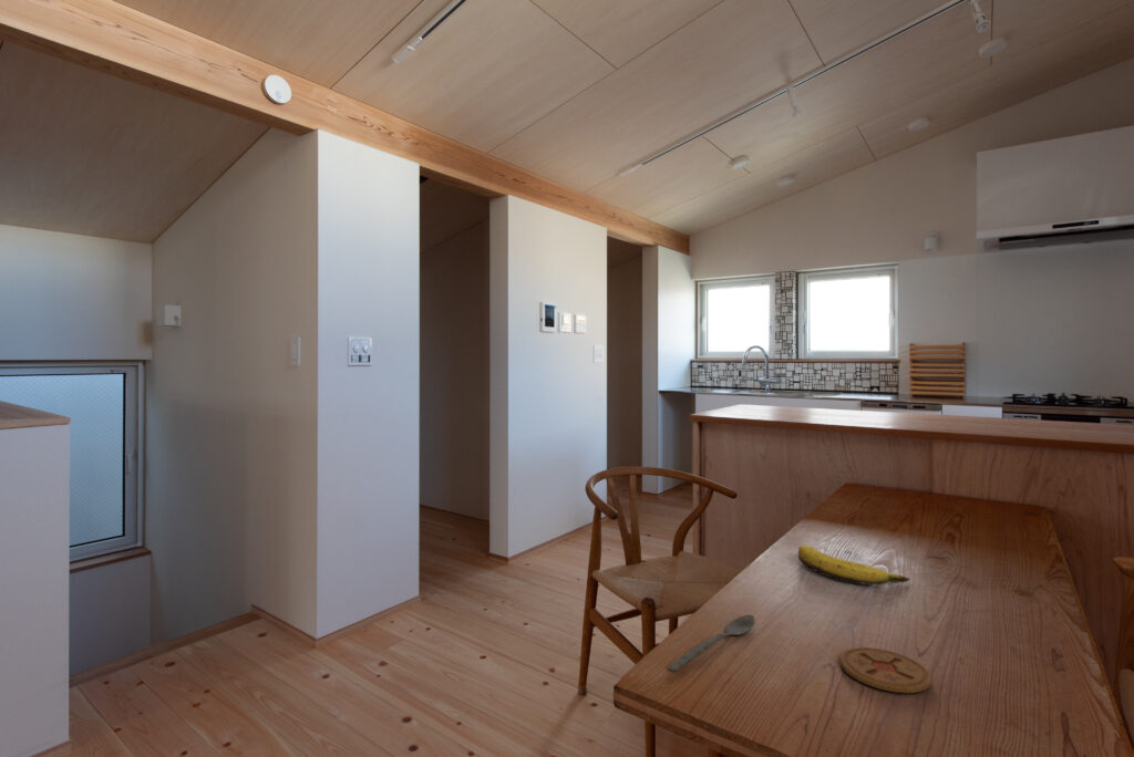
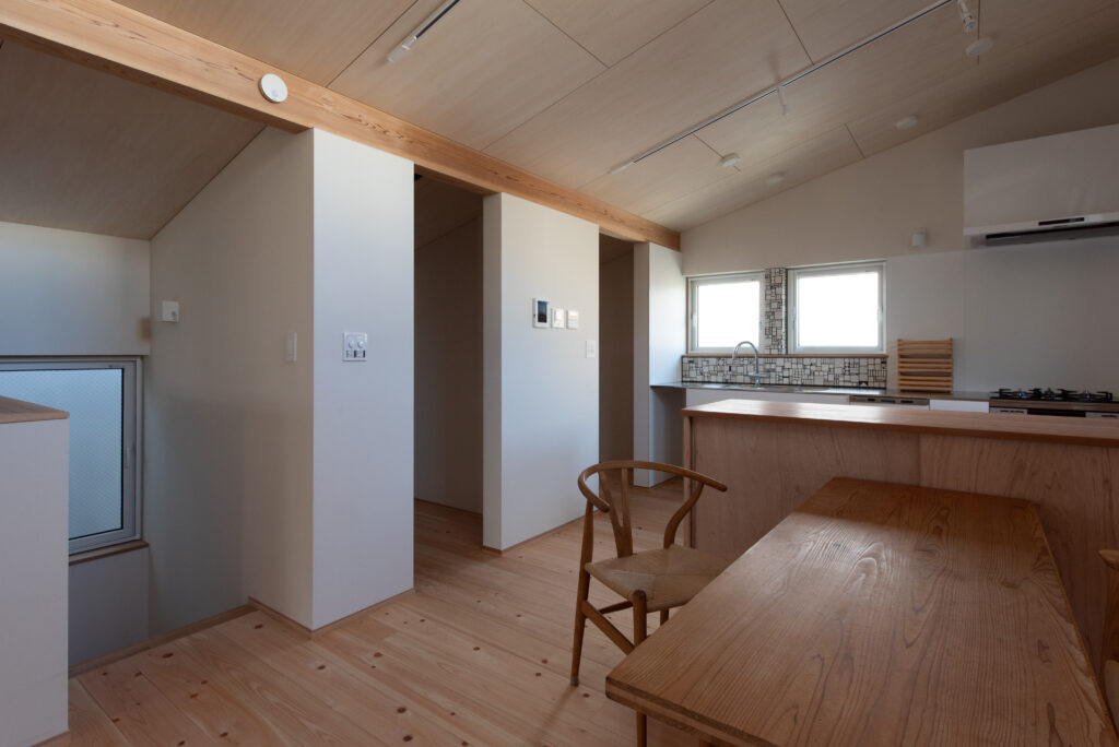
- banana [797,545,911,585]
- spoon [668,613,755,672]
- coaster [839,646,932,694]
